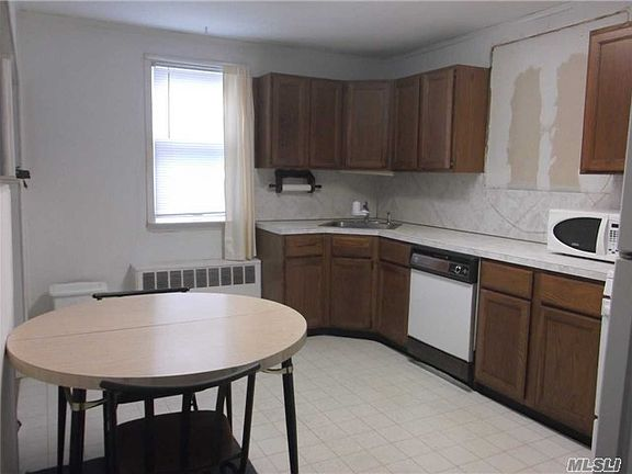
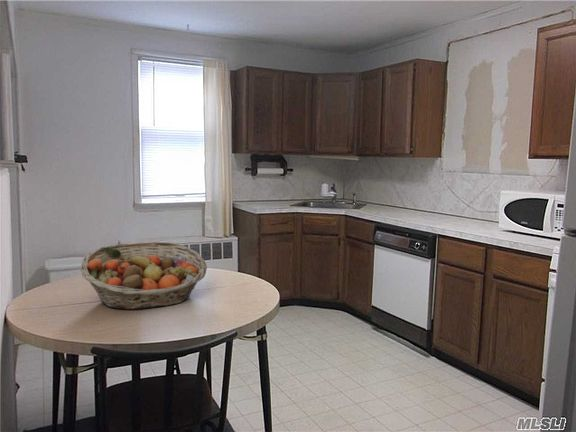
+ fruit basket [80,241,208,311]
